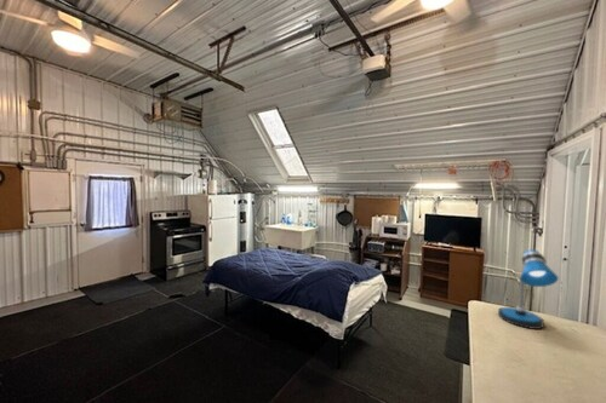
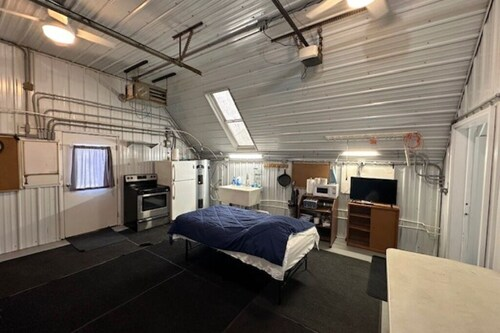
- desk lamp [497,248,560,330]
